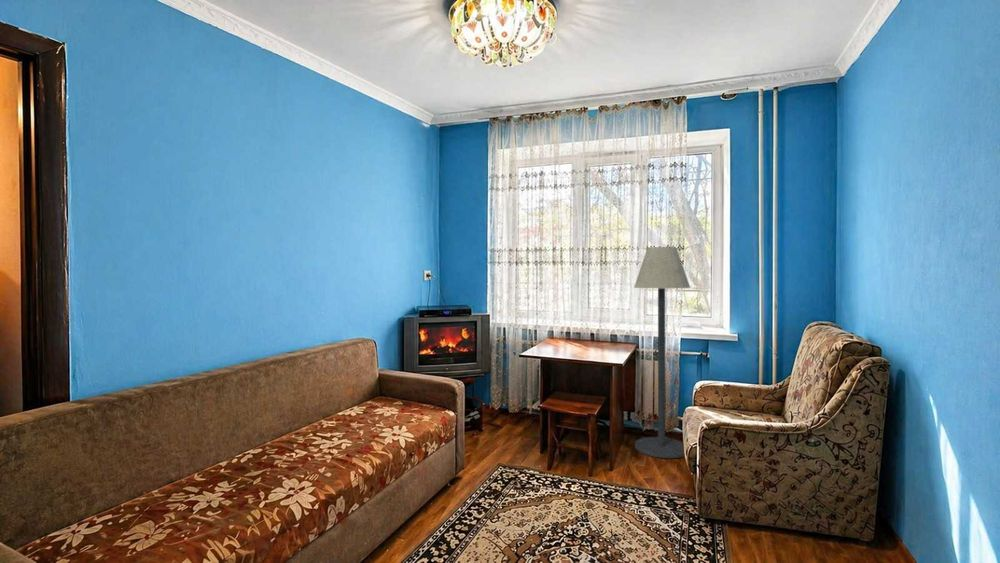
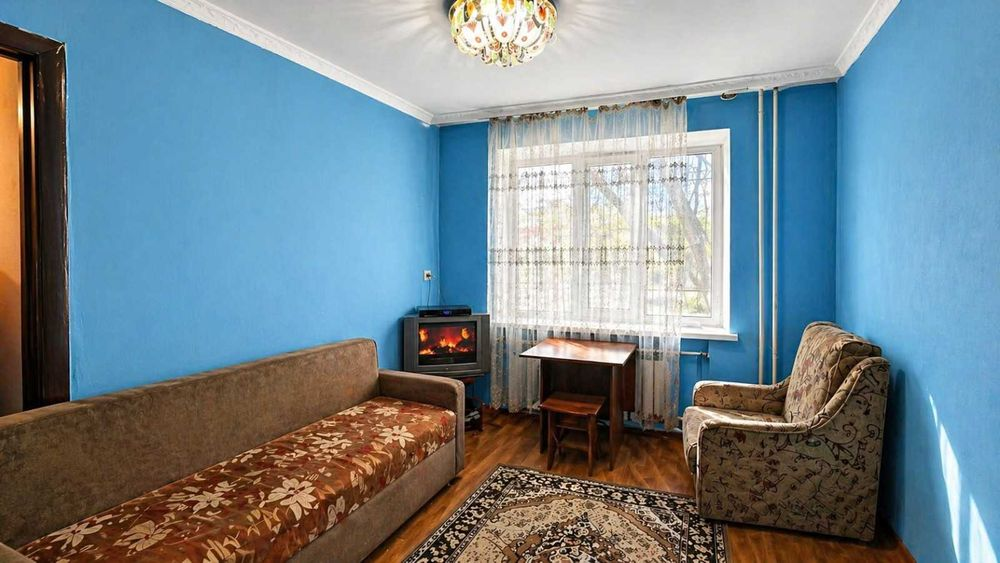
- floor lamp [633,246,691,459]
